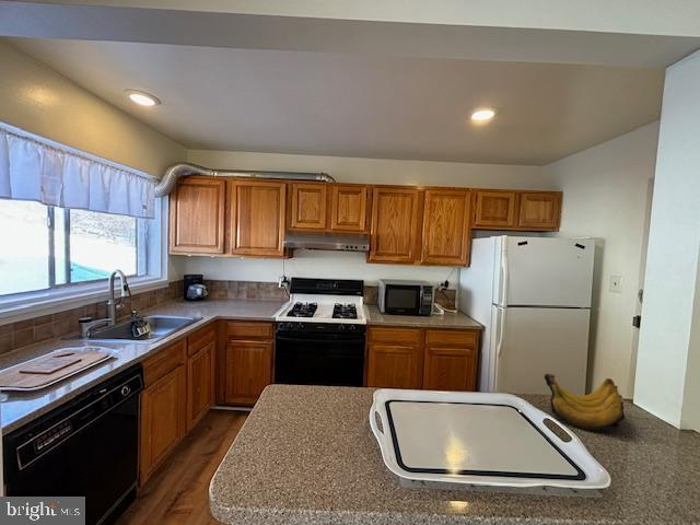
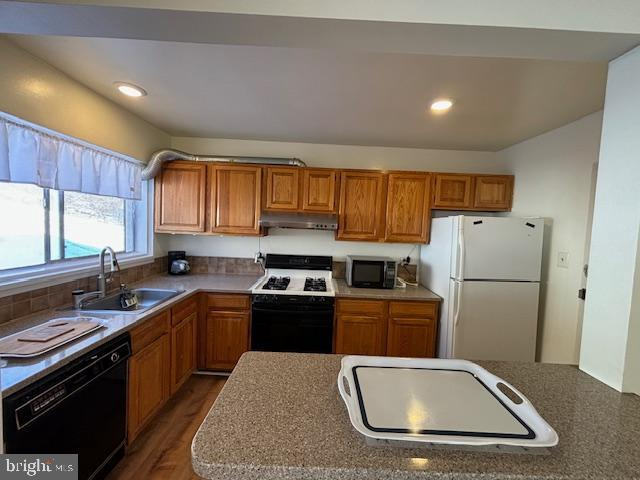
- banana bunch [544,373,626,431]
